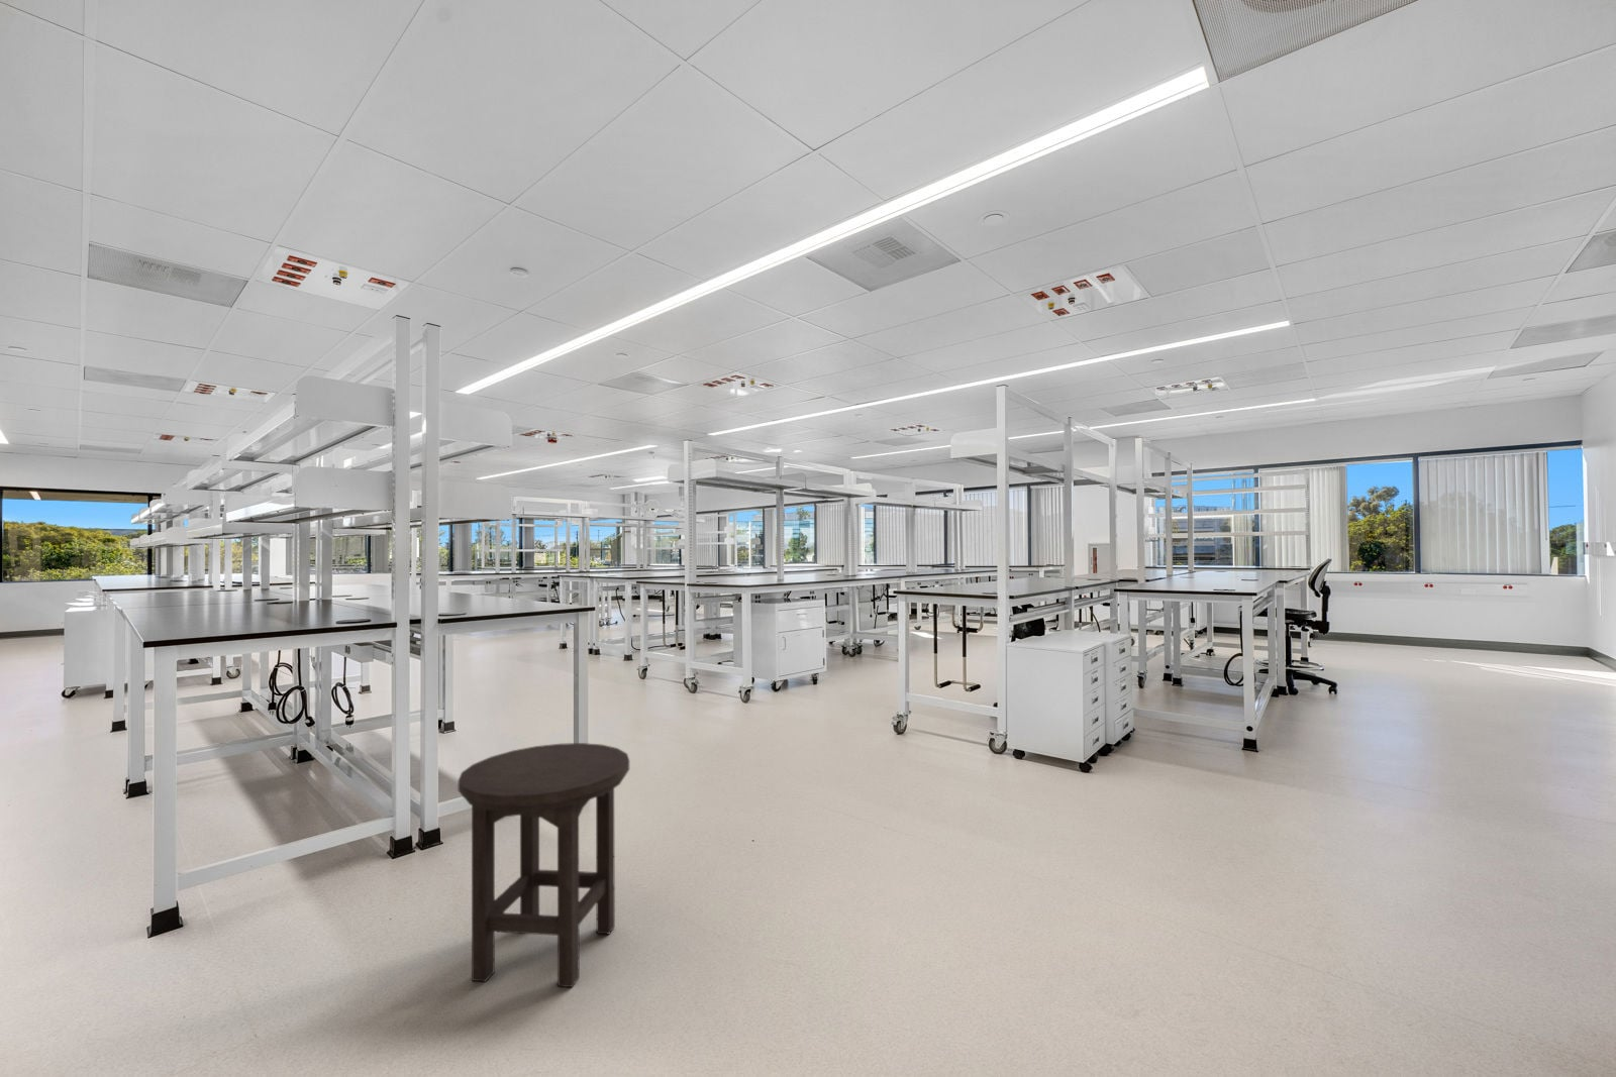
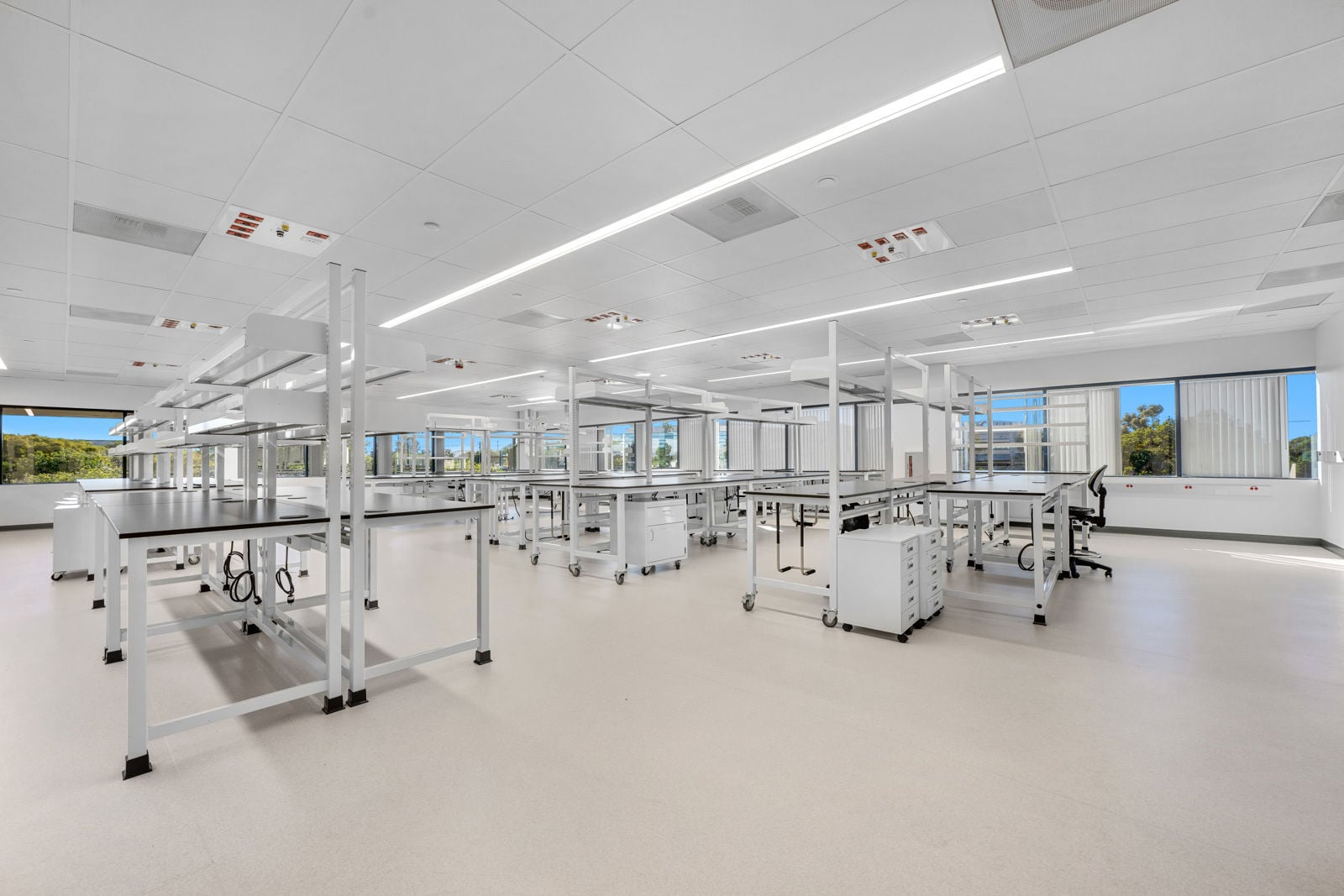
- stool [458,742,630,988]
